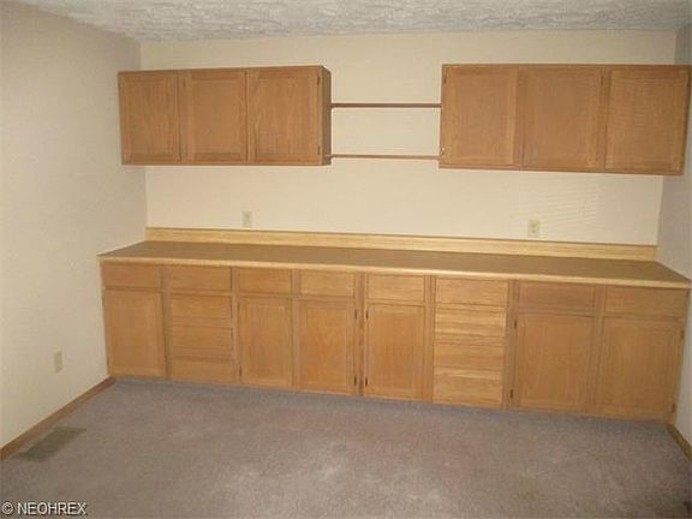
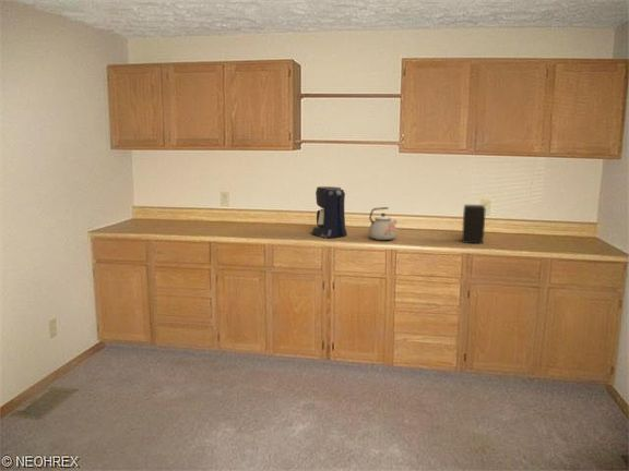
+ kettle [368,206,399,241]
+ coffee maker [310,185,348,239]
+ speaker [461,204,486,245]
